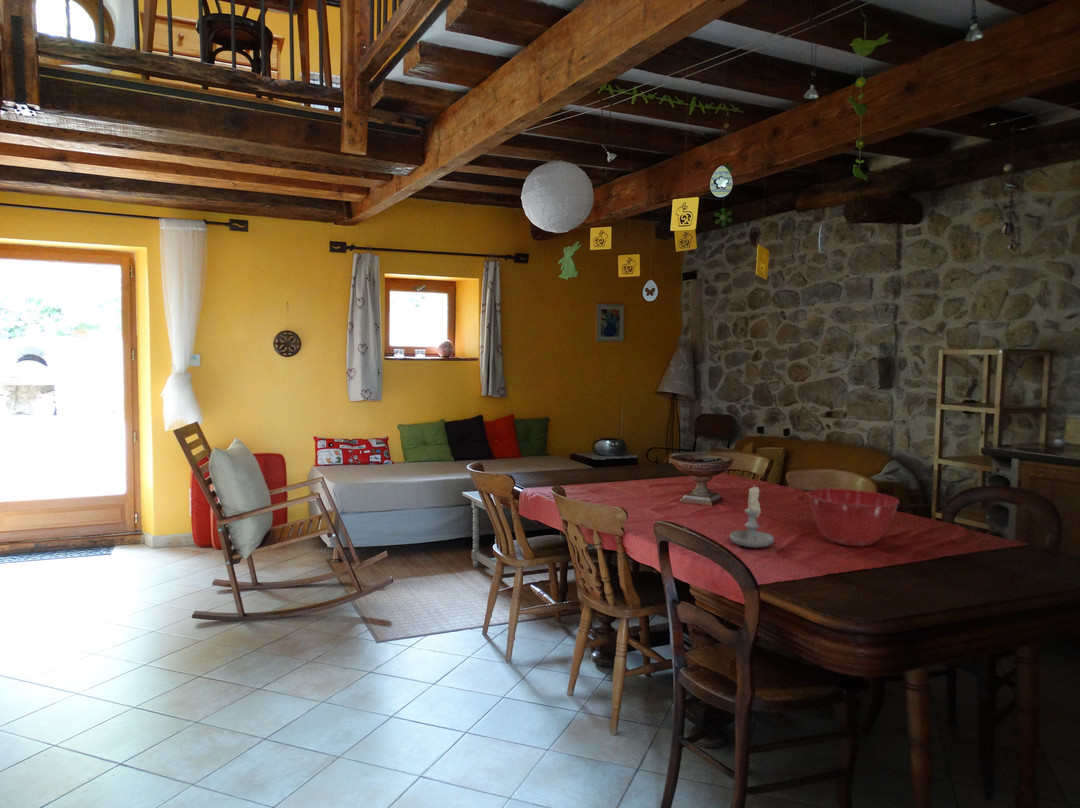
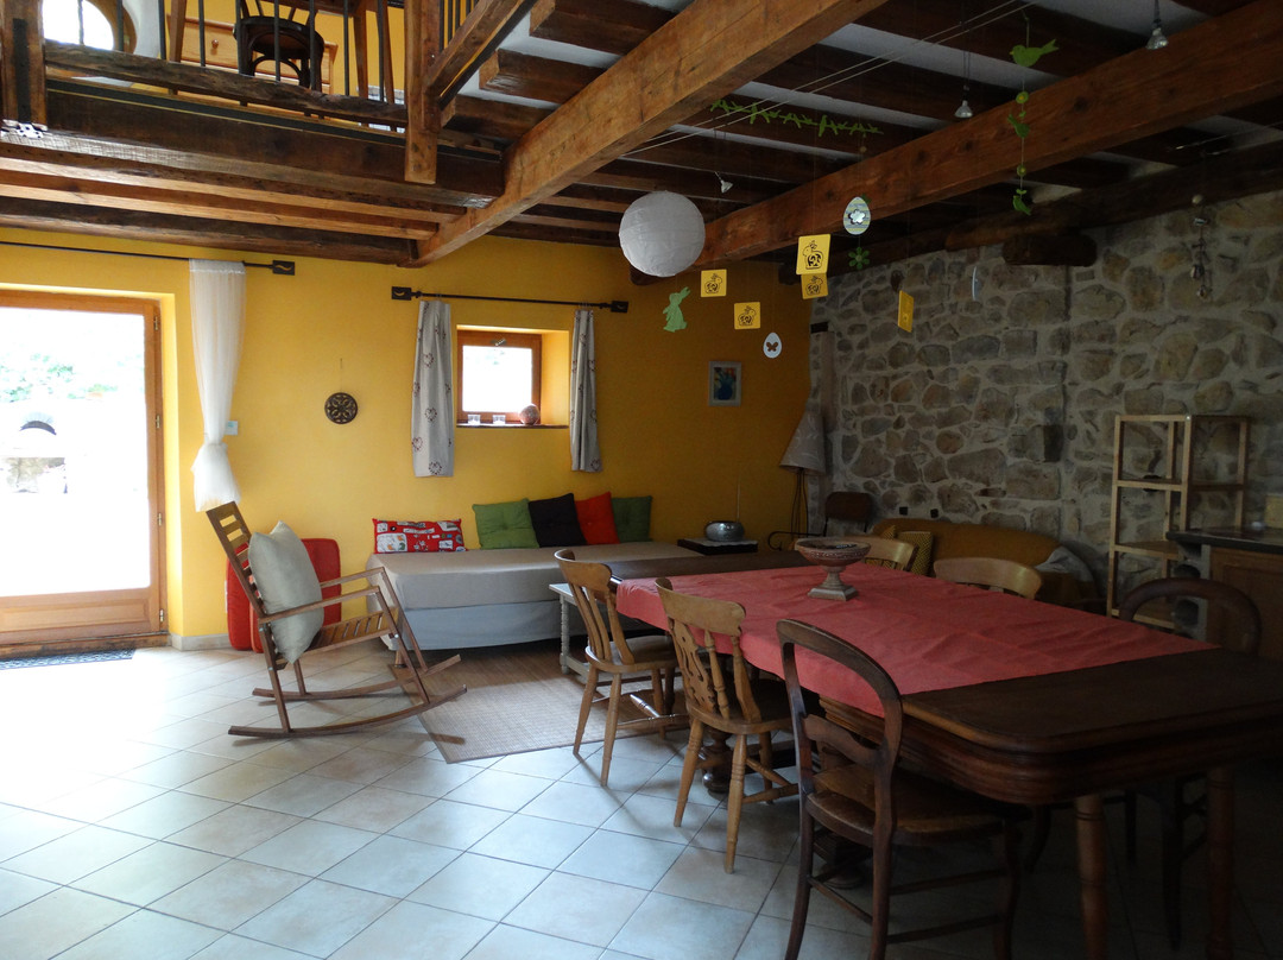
- mixing bowl [807,487,900,547]
- candle [729,484,775,549]
